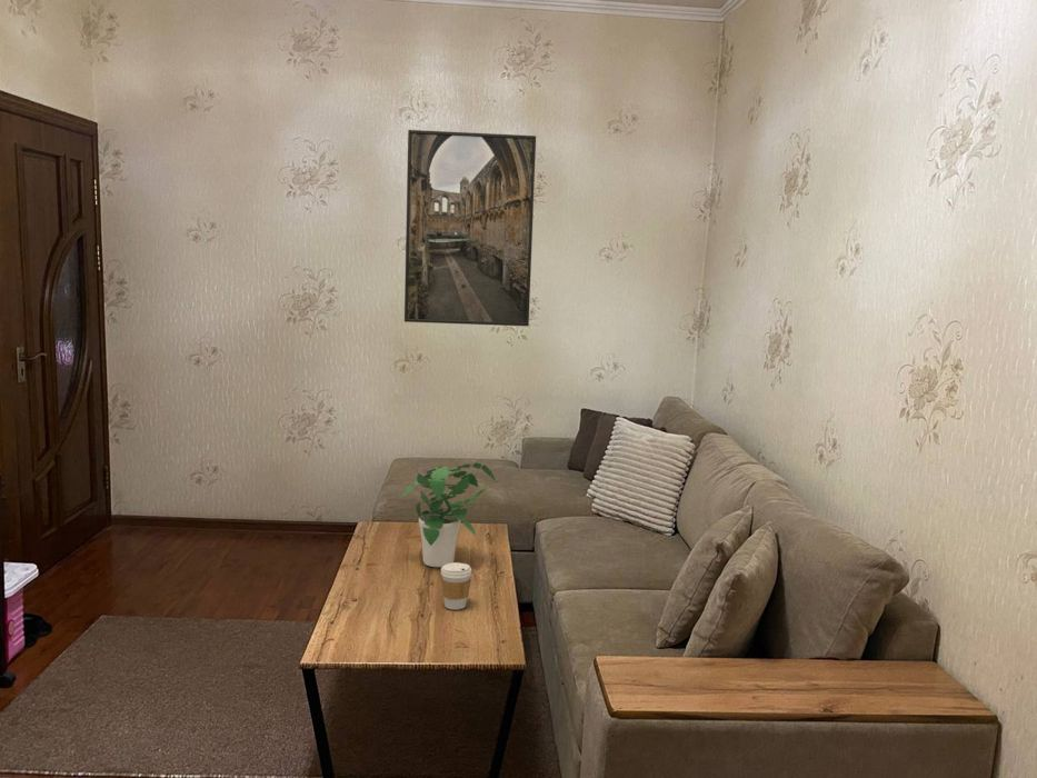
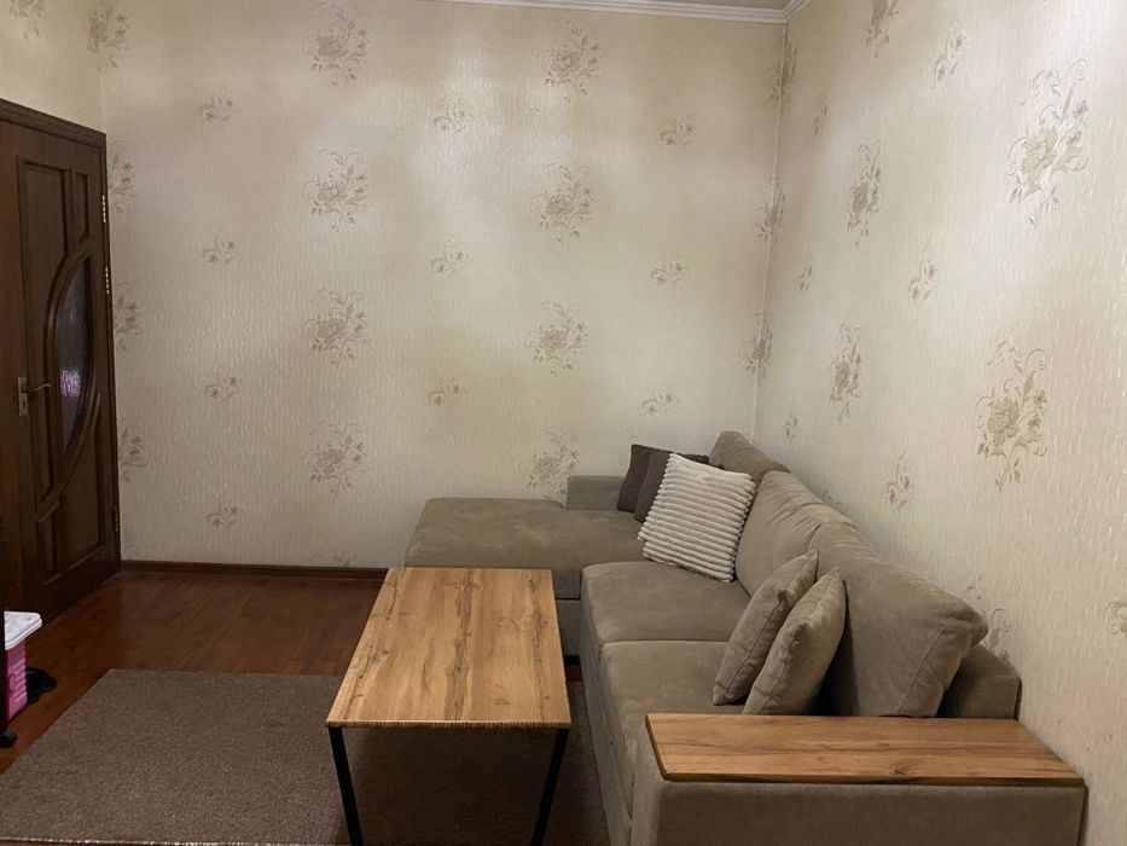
- potted plant [398,461,497,568]
- coffee cup [440,561,472,611]
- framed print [403,129,537,328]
